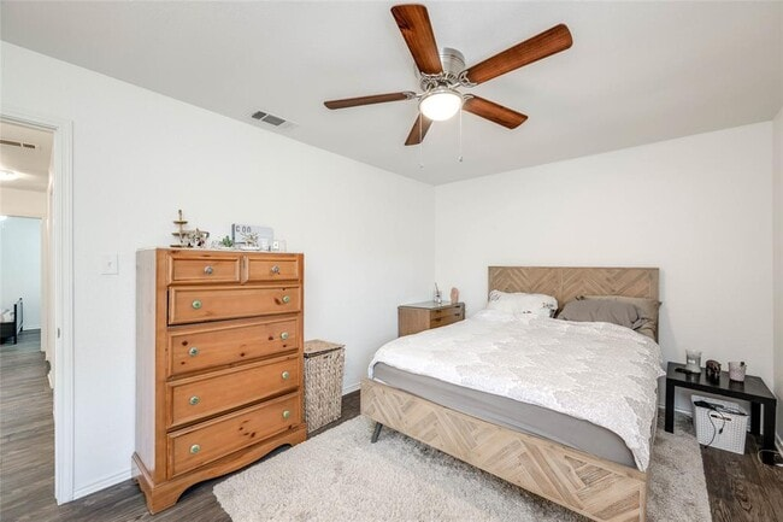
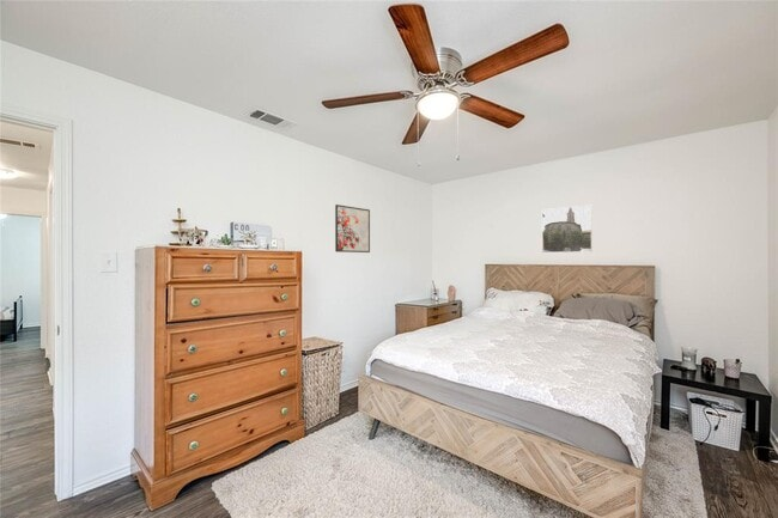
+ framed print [334,203,371,254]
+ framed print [541,205,594,254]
